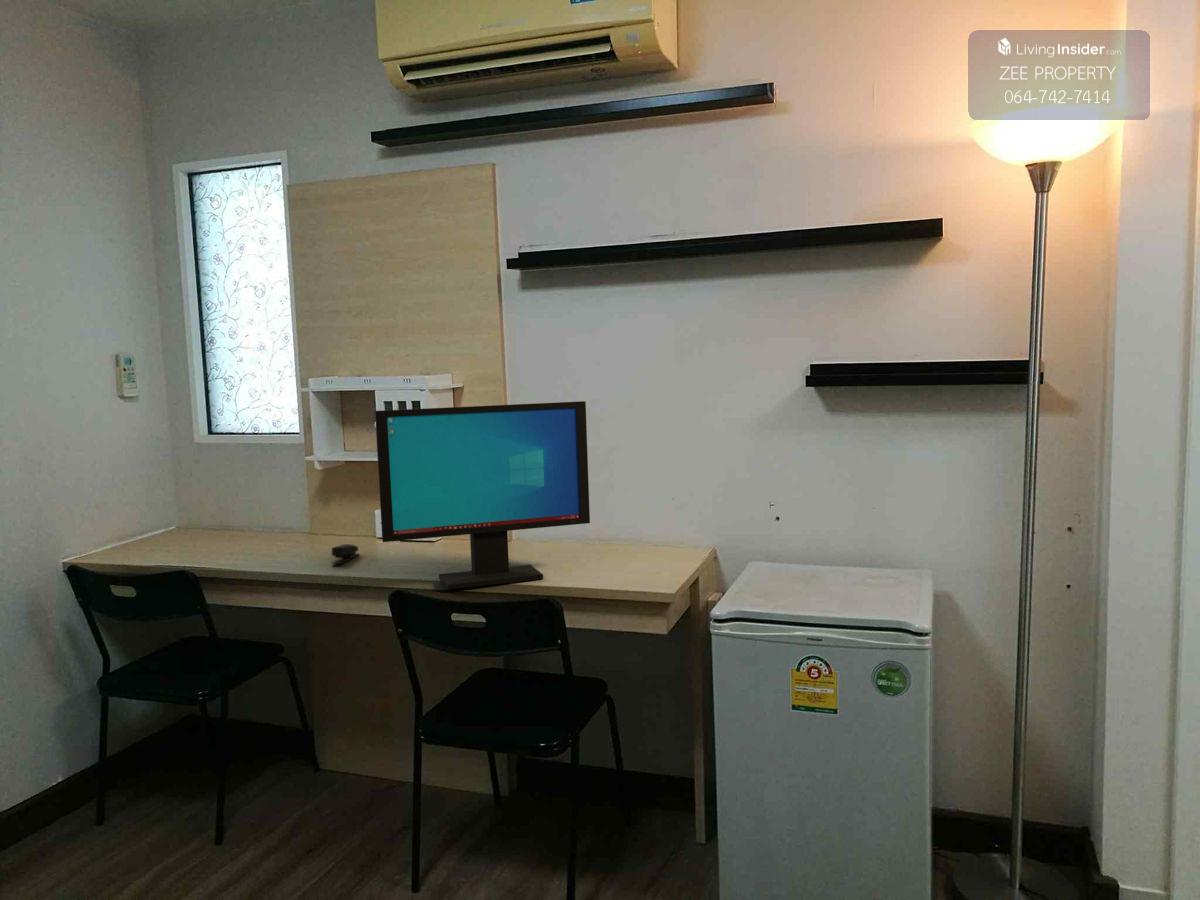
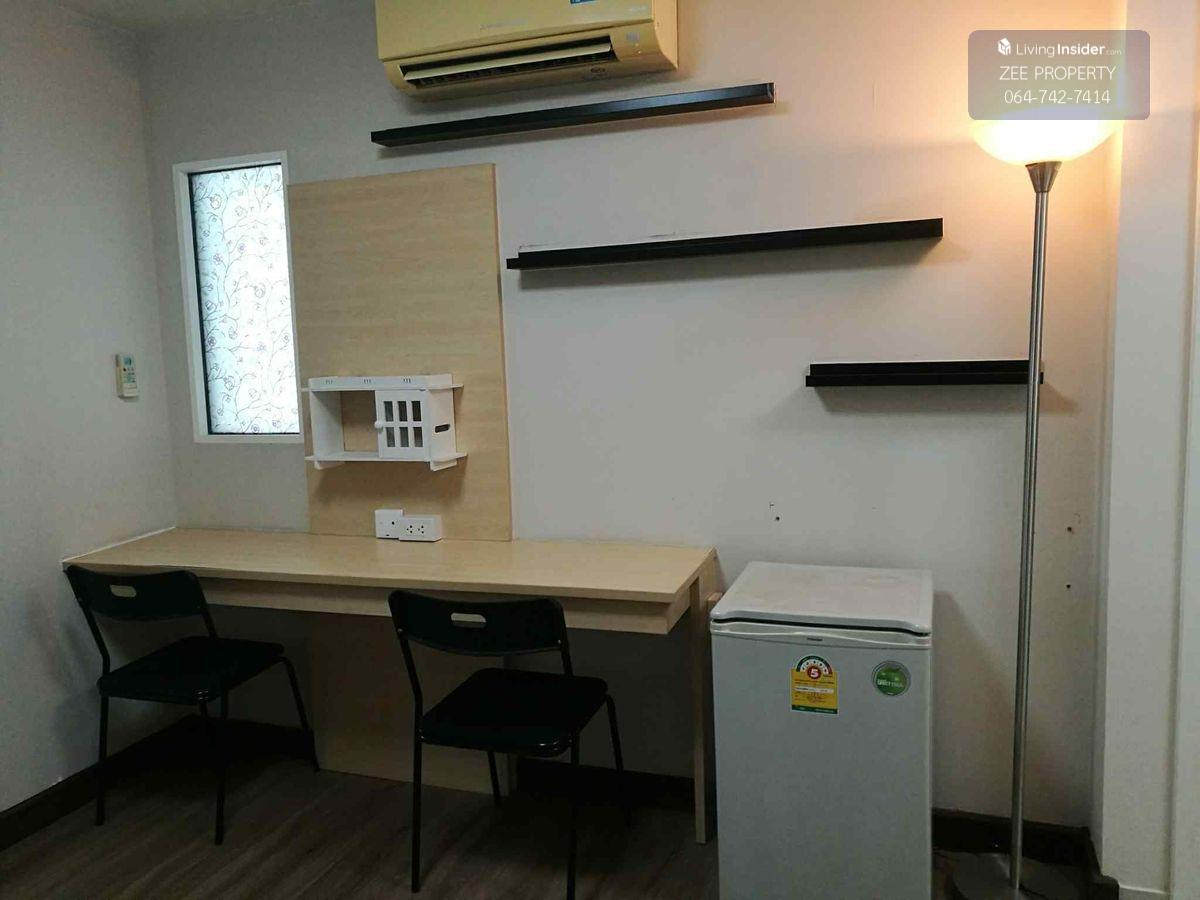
- computer monitor [374,400,591,590]
- stapler [330,543,360,565]
